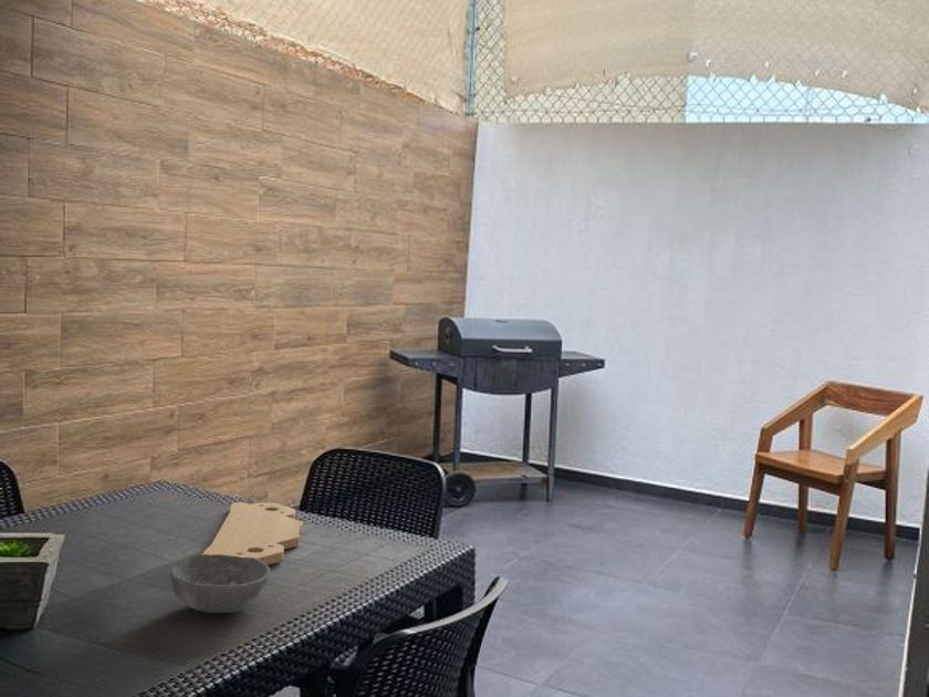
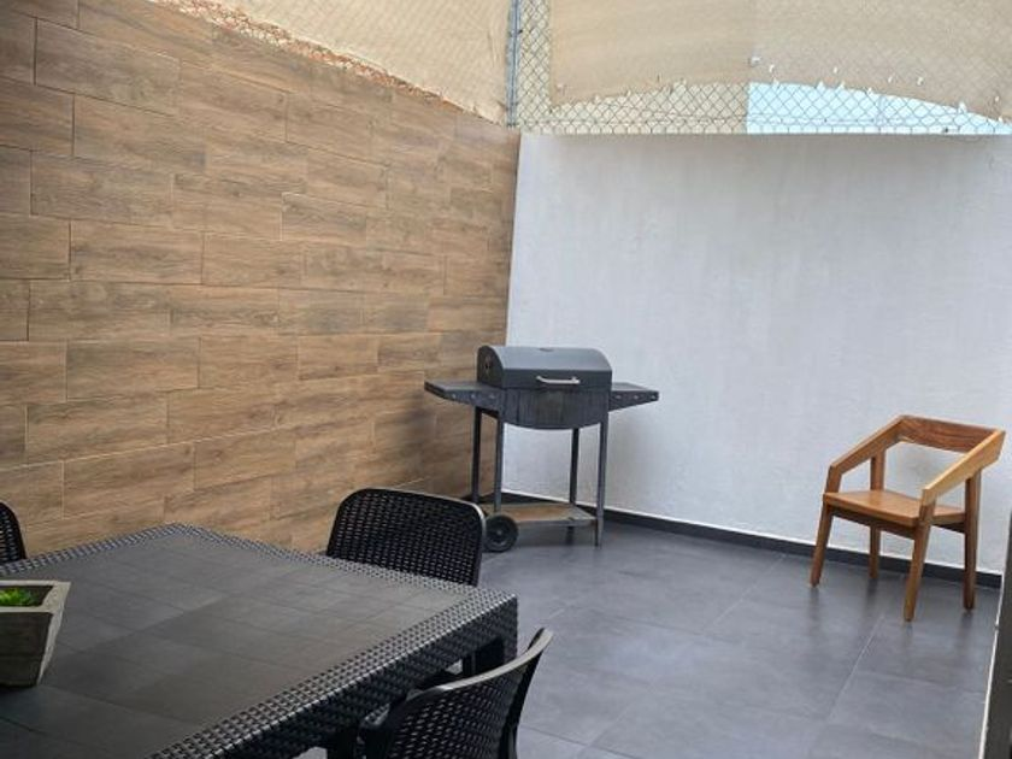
- cutting board [201,501,304,565]
- bowl [169,553,271,614]
